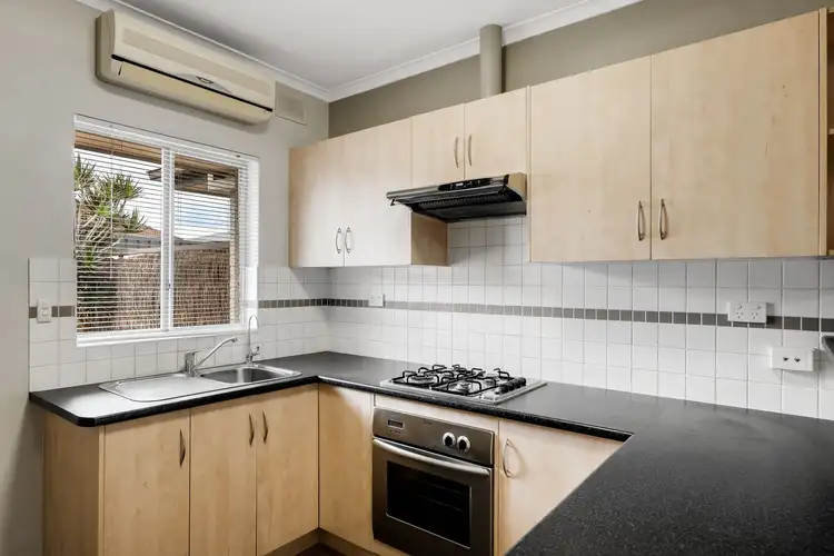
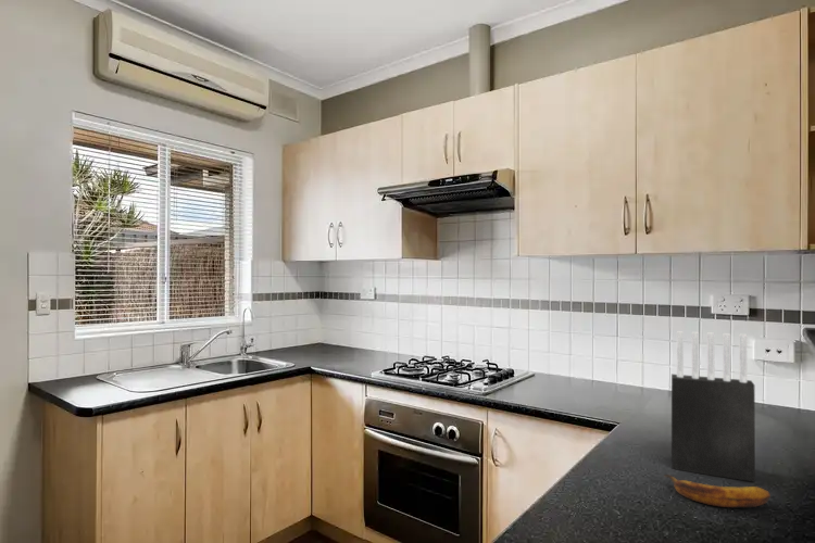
+ knife block [670,330,756,483]
+ banana [663,473,772,508]
